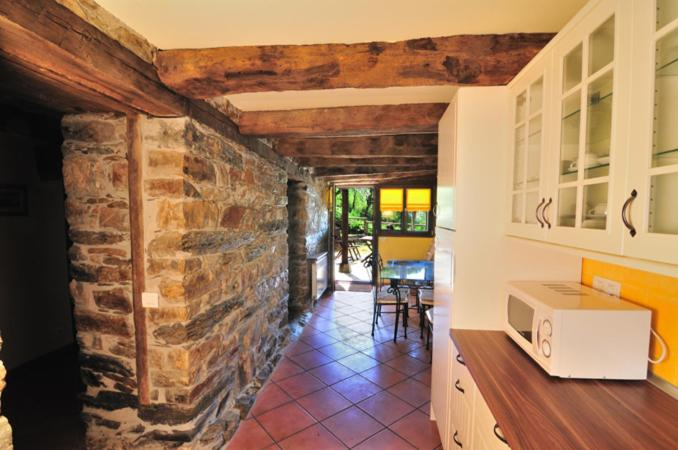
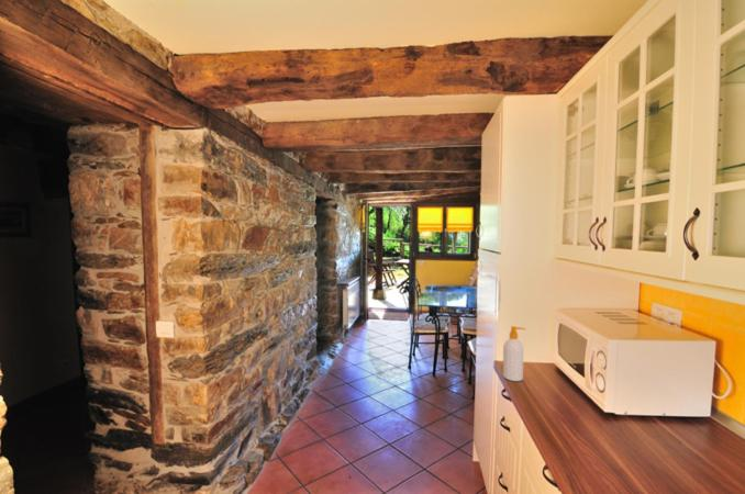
+ soap bottle [502,325,526,382]
